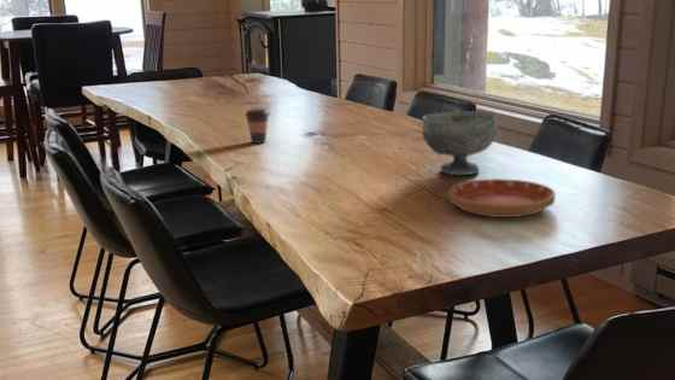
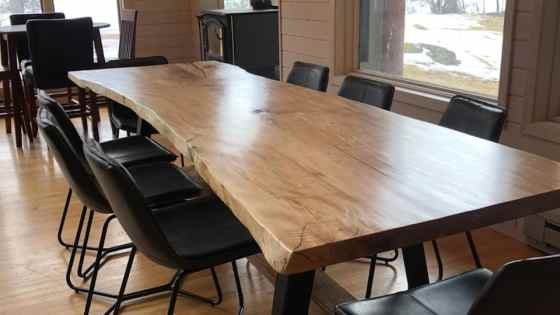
- saucer [448,177,557,218]
- coffee cup [243,107,271,145]
- bowl [421,110,498,176]
